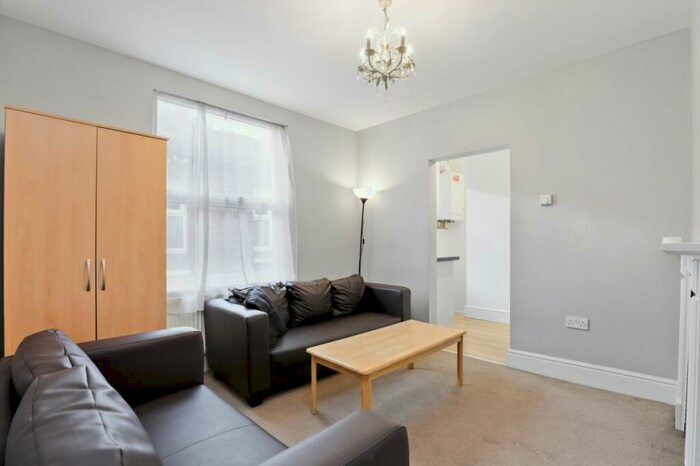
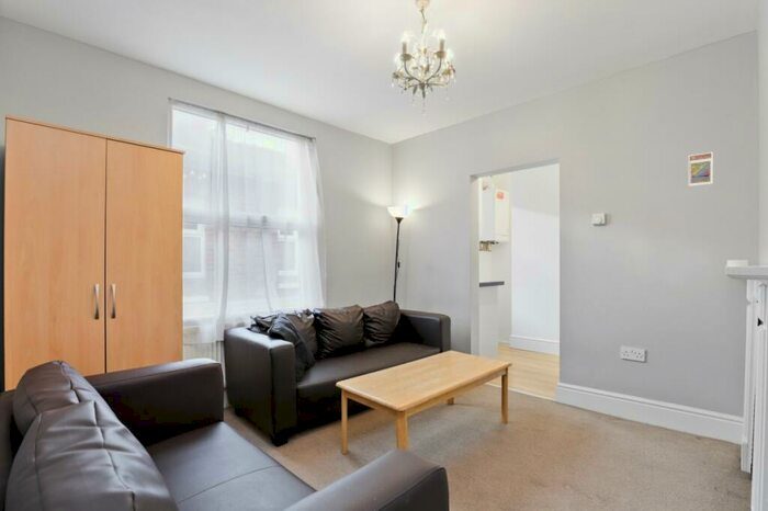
+ trading card display case [687,150,714,188]
